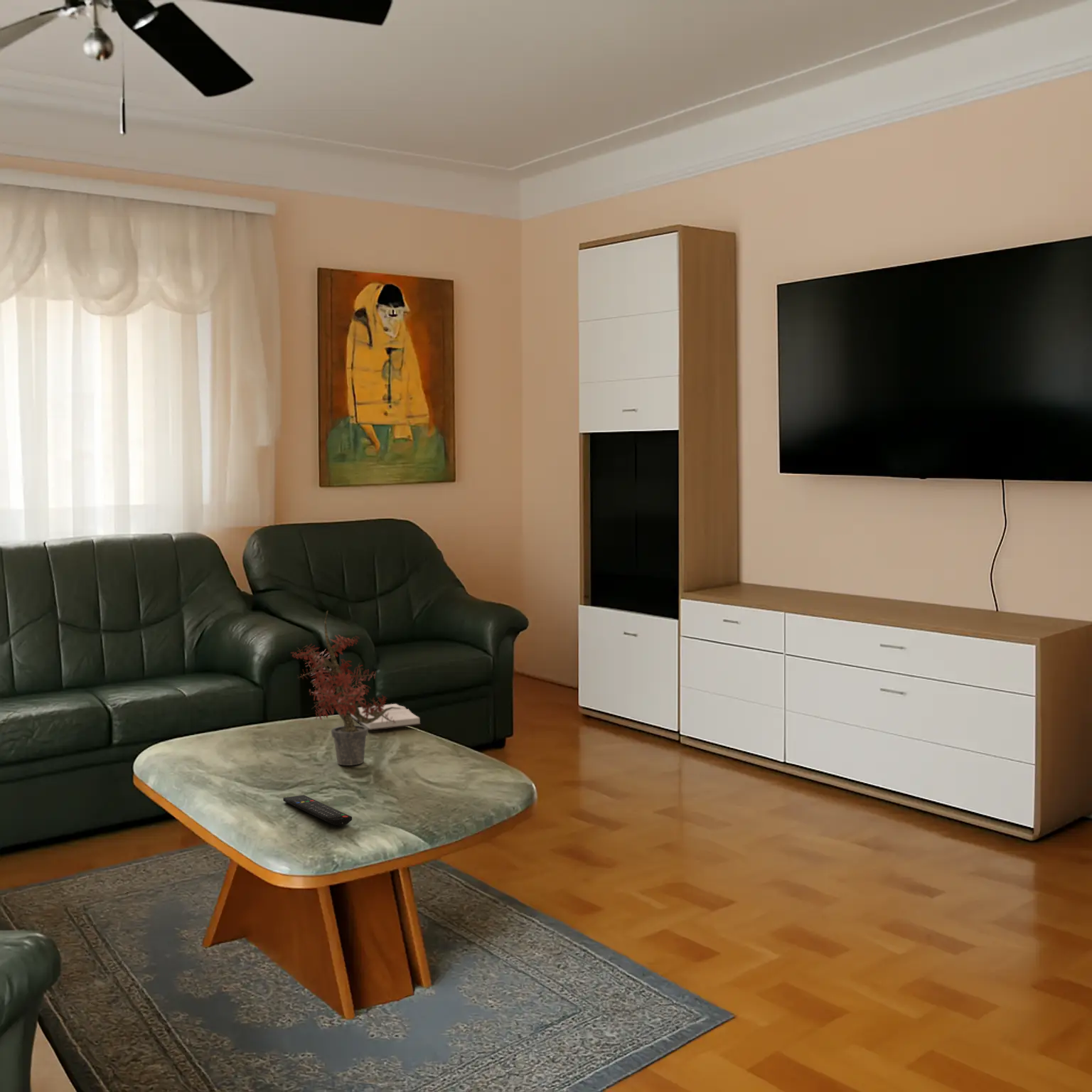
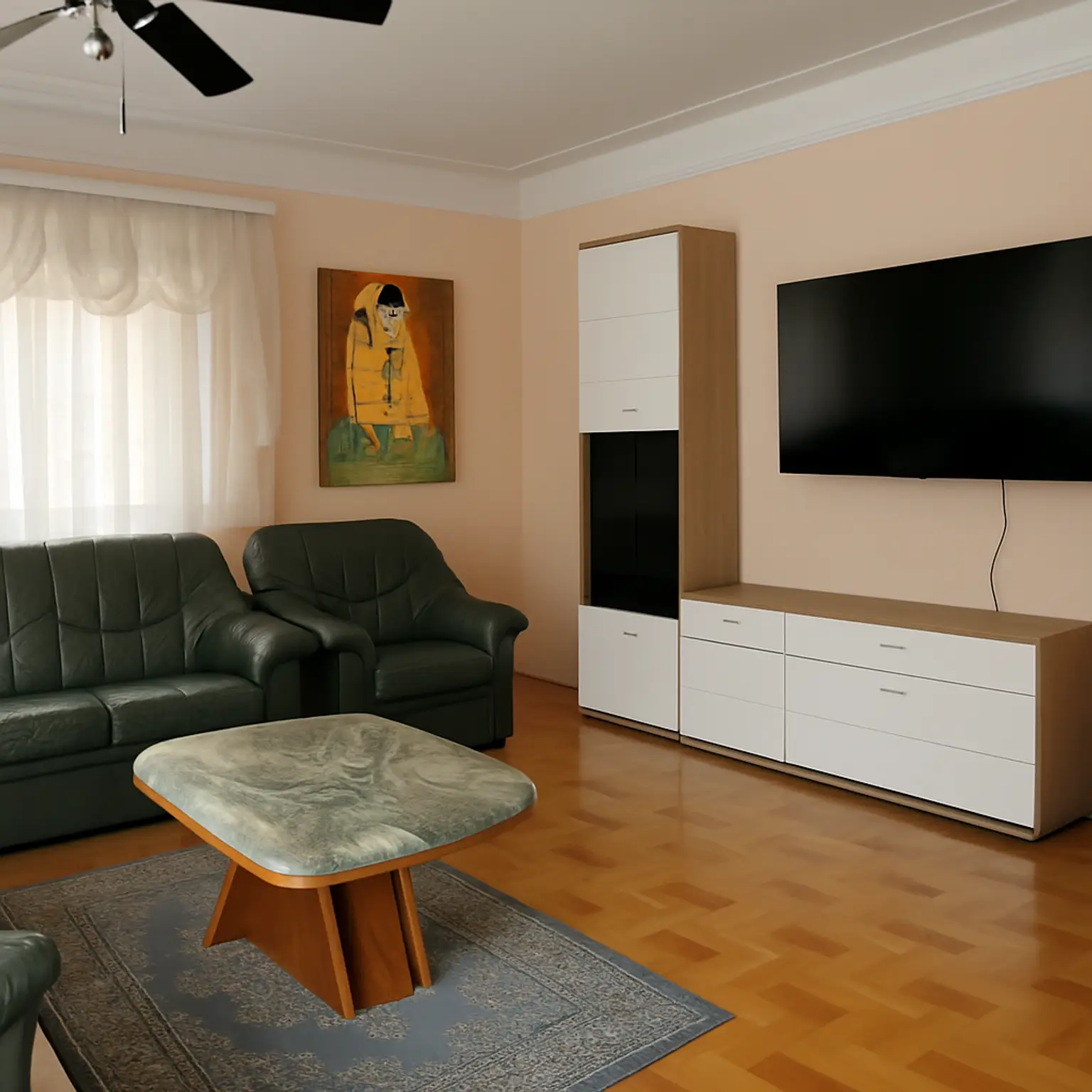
- remote control [282,794,353,826]
- potted plant [290,610,400,766]
- hardback book [351,703,422,732]
